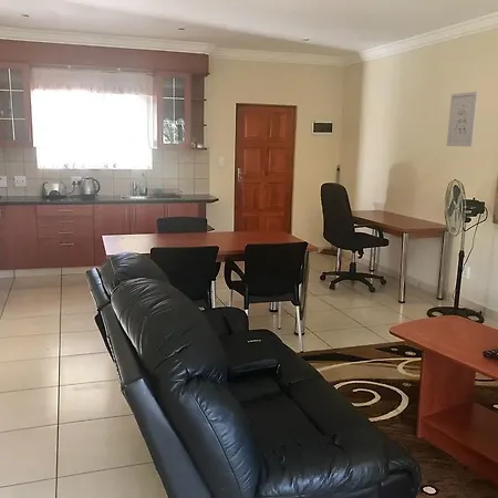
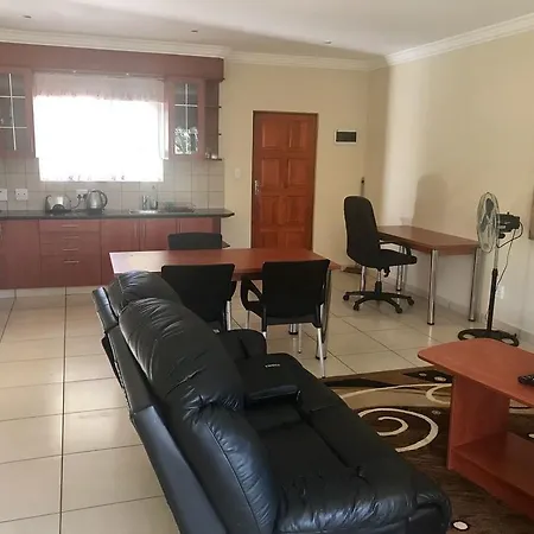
- wall art [446,91,479,147]
